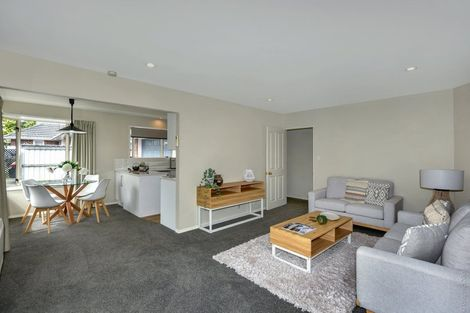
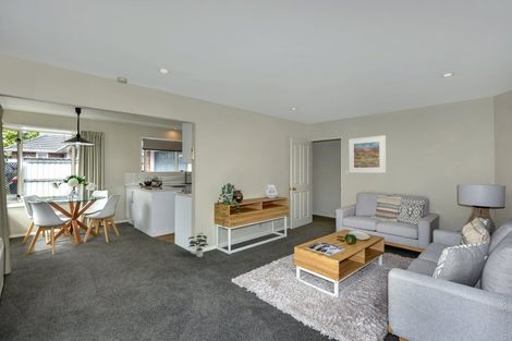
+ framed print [348,135,387,174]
+ potted plant [187,232,210,258]
